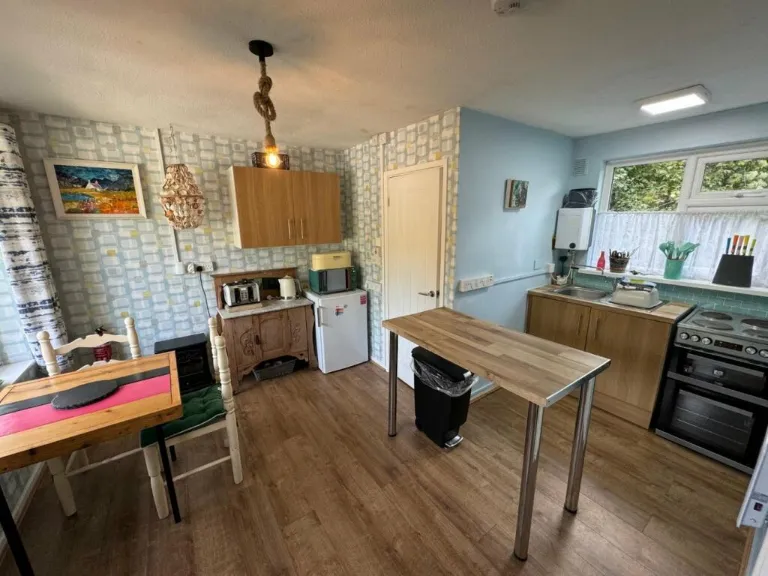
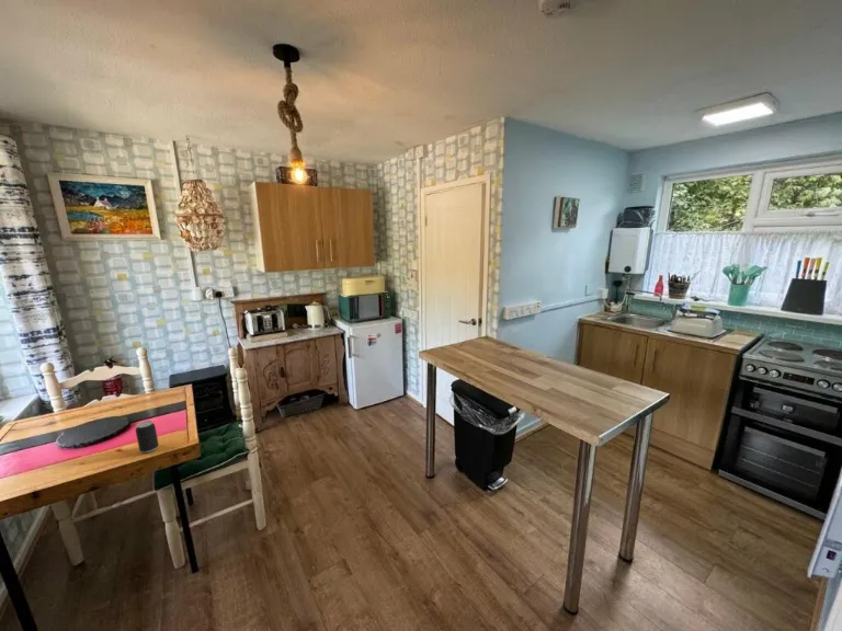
+ beverage can [135,420,160,454]
